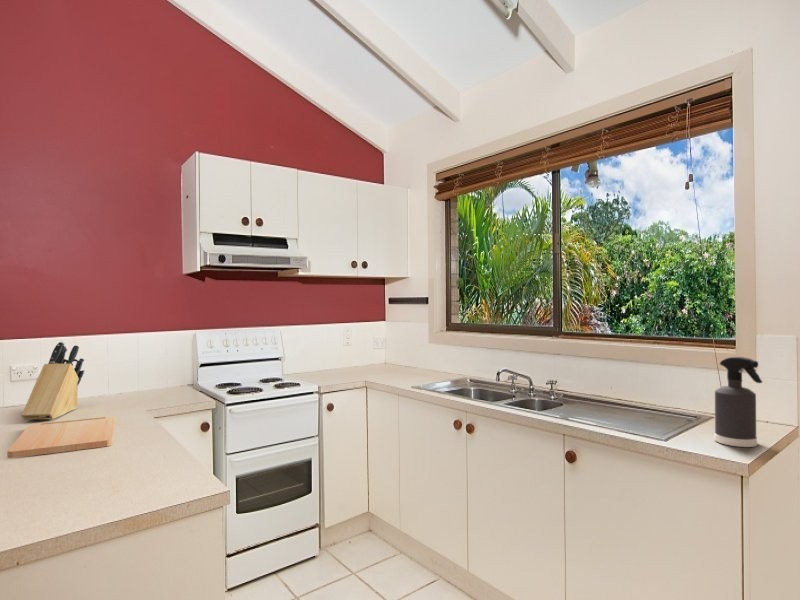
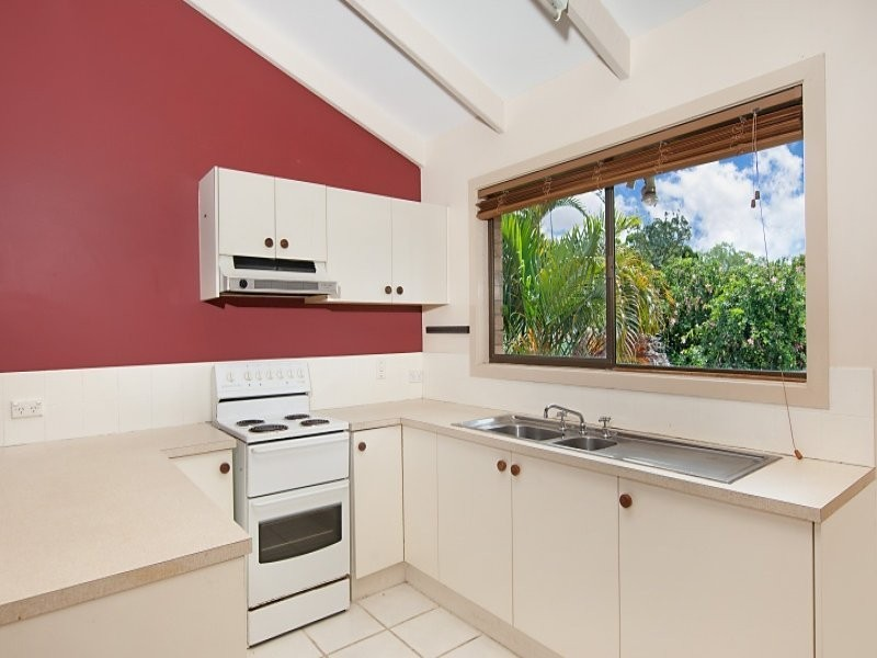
- cutting board [6,415,116,459]
- knife block [20,341,85,421]
- spray bottle [713,356,763,448]
